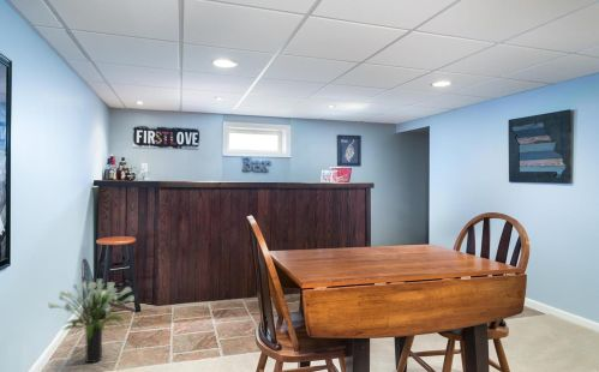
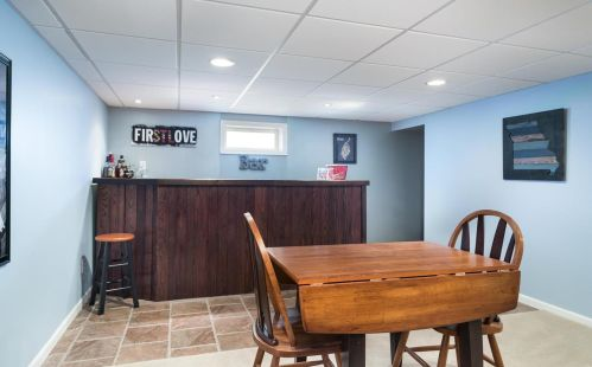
- potted plant [47,277,136,364]
